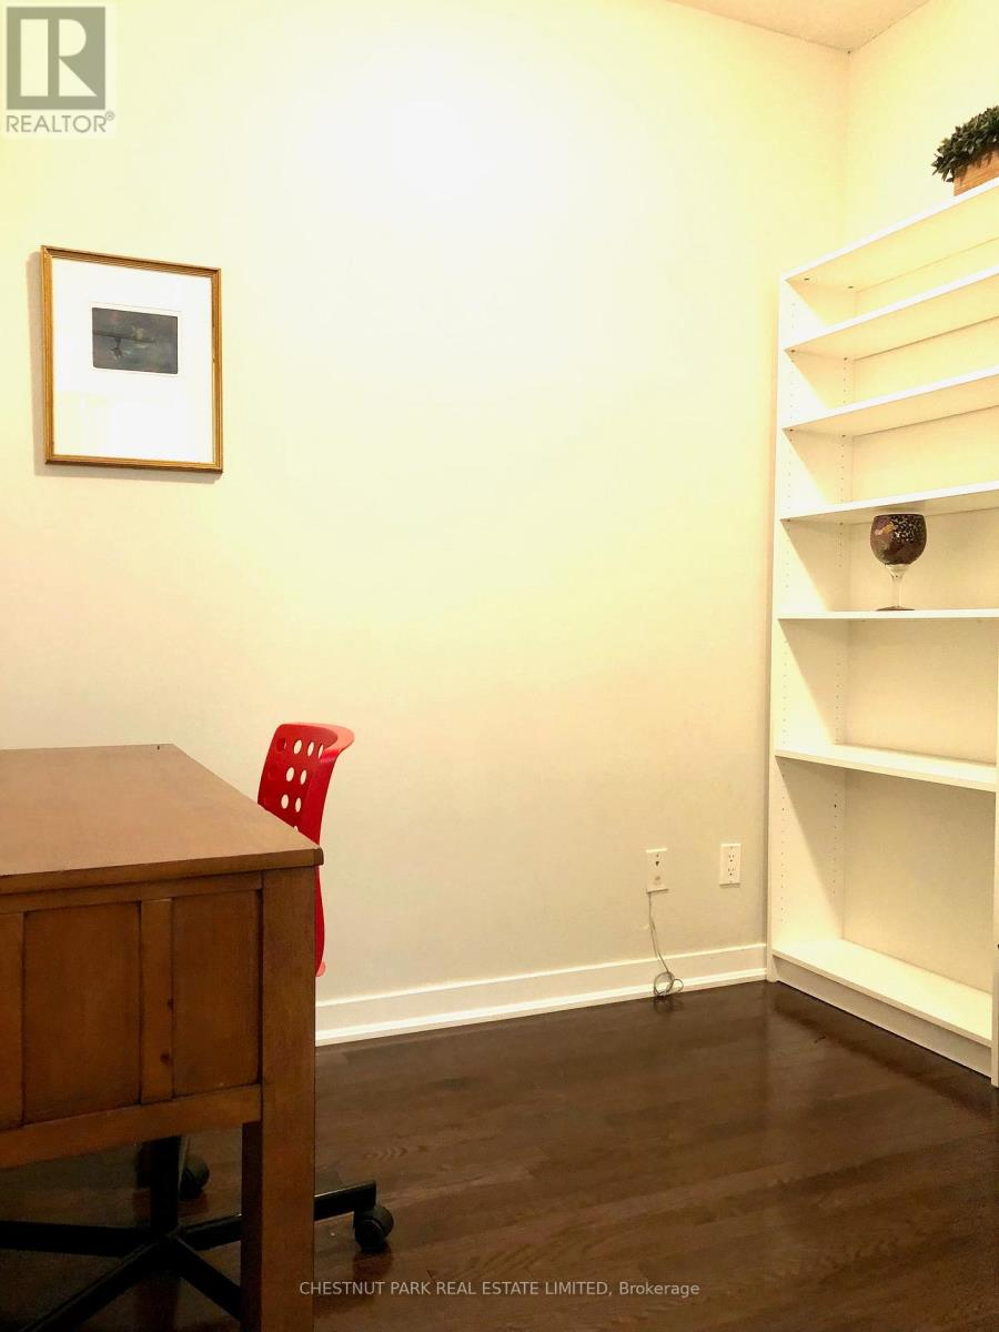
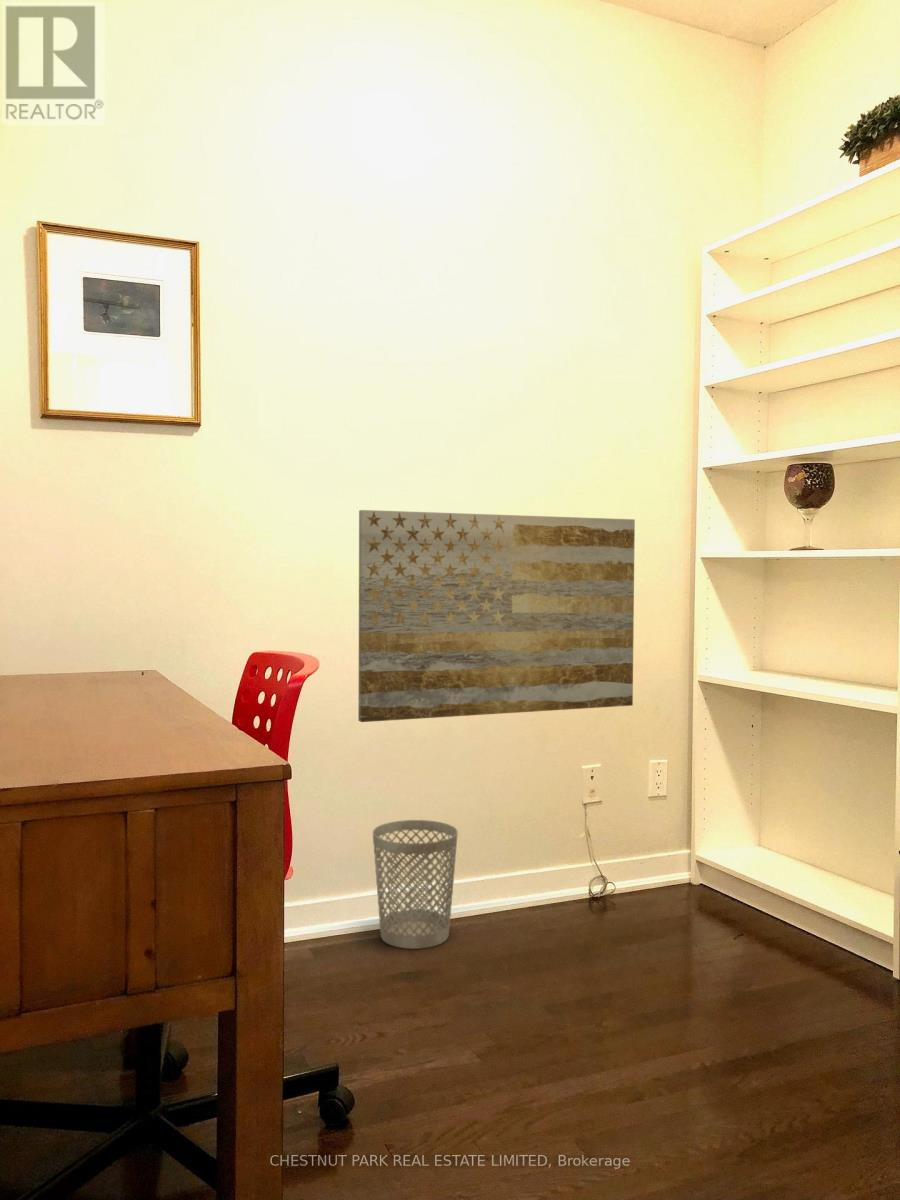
+ wall art [357,509,636,723]
+ wastebasket [372,819,459,950]
